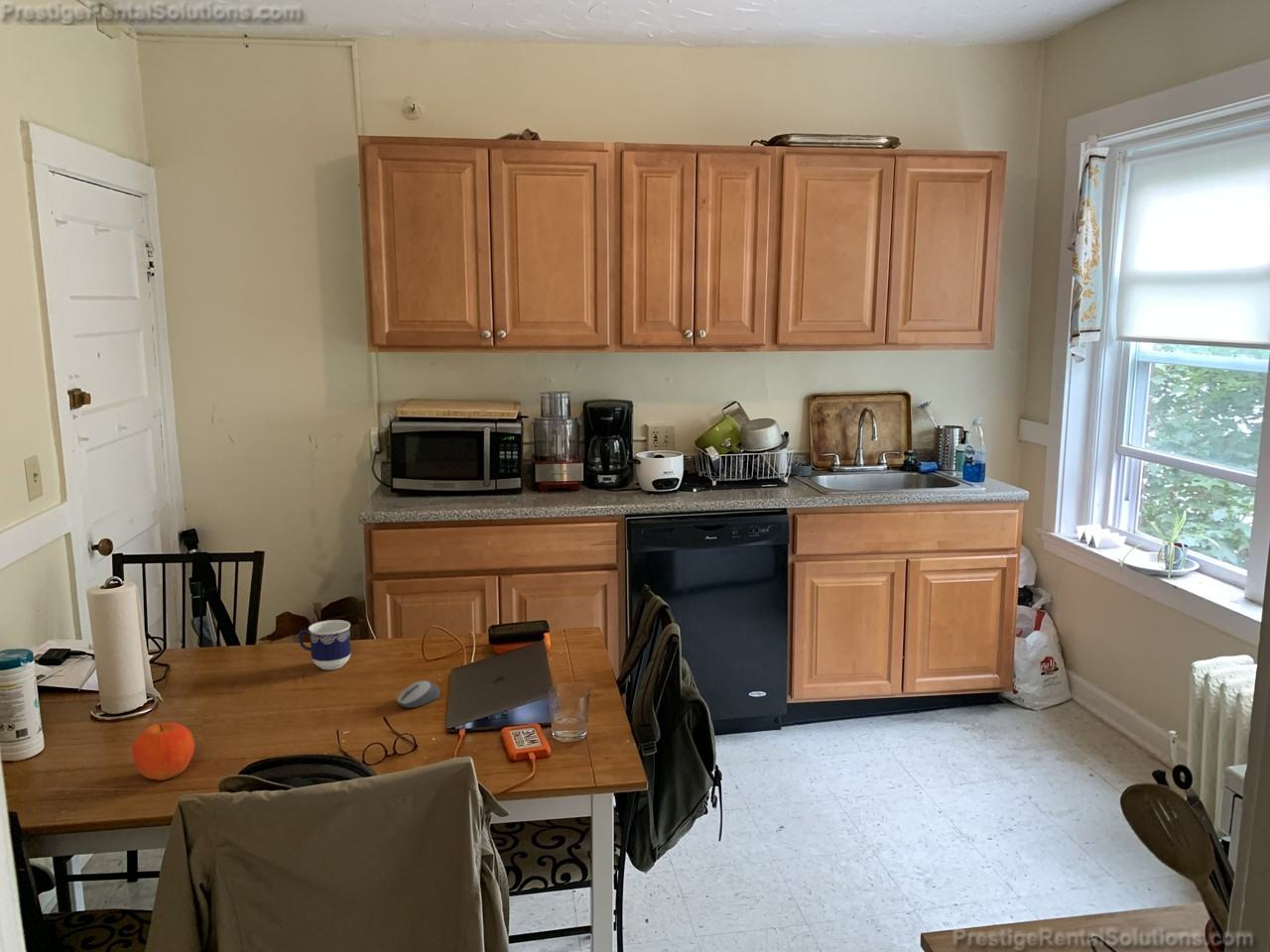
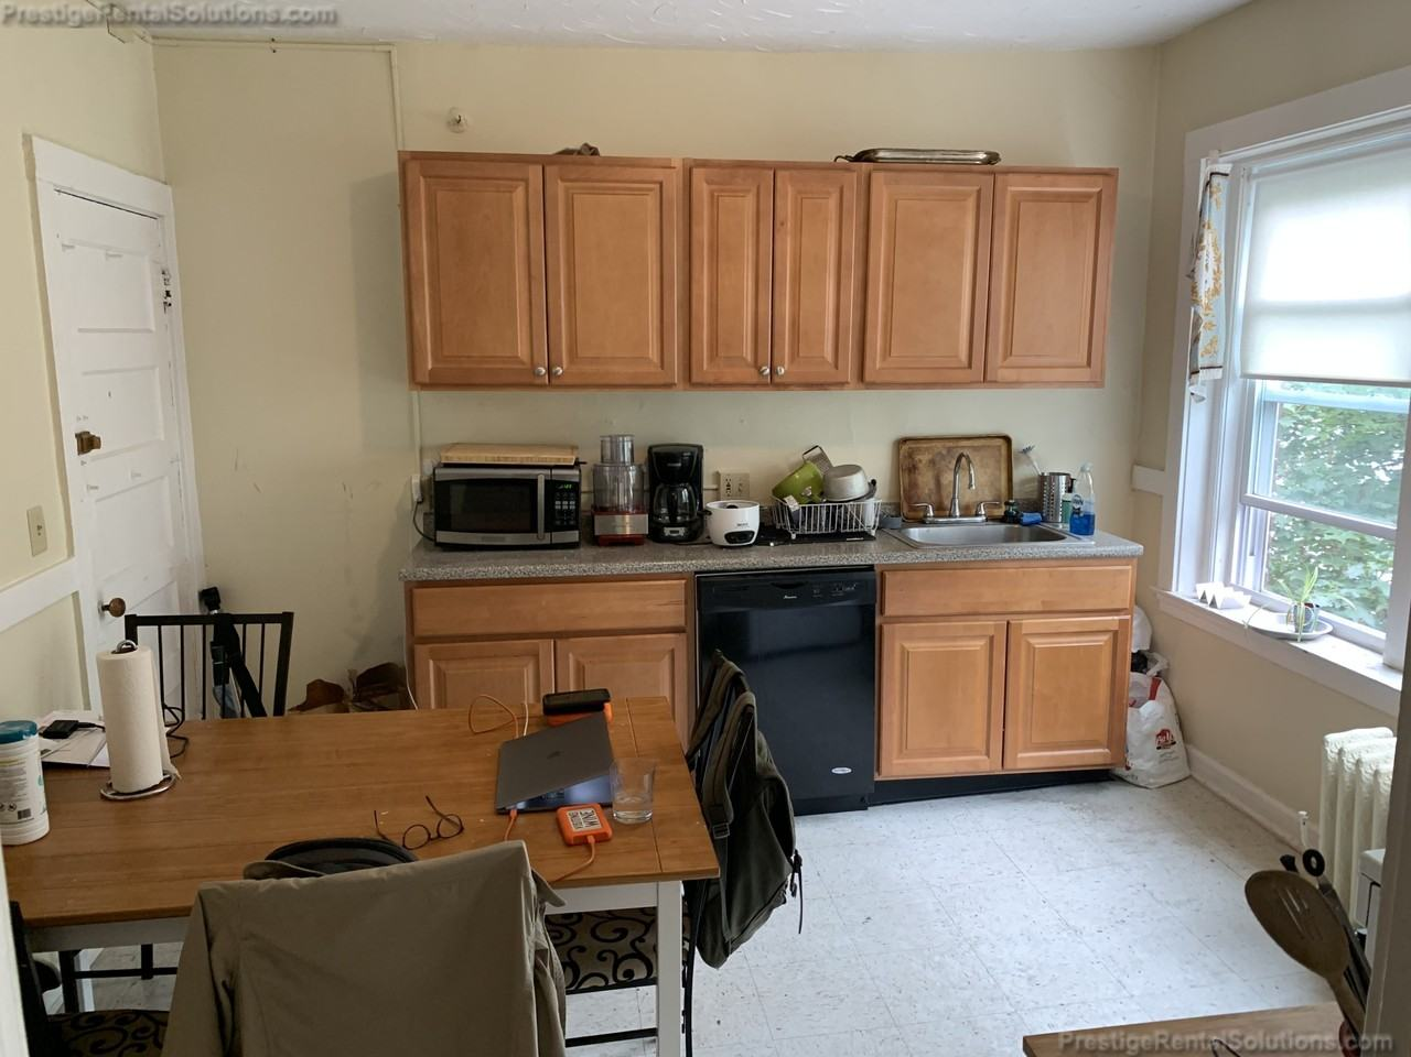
- fruit [131,721,195,781]
- cup [298,619,352,670]
- computer mouse [396,679,442,709]
